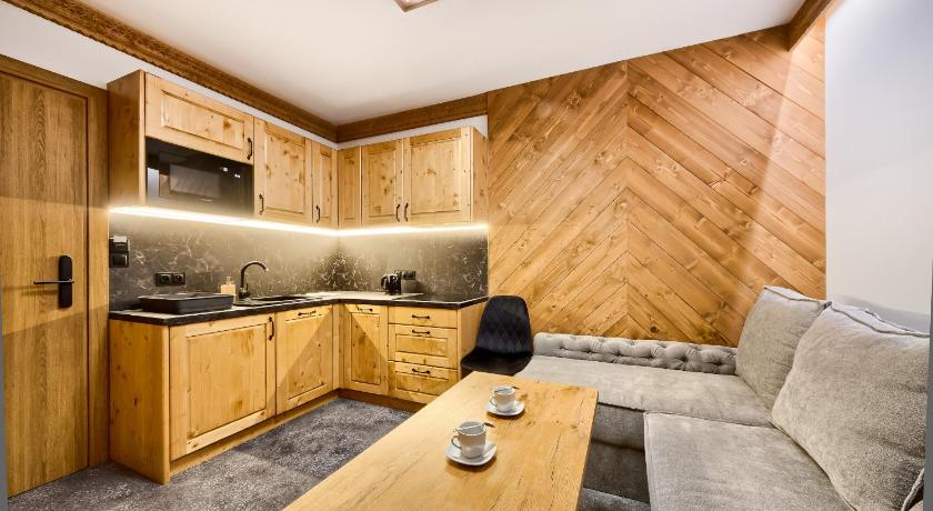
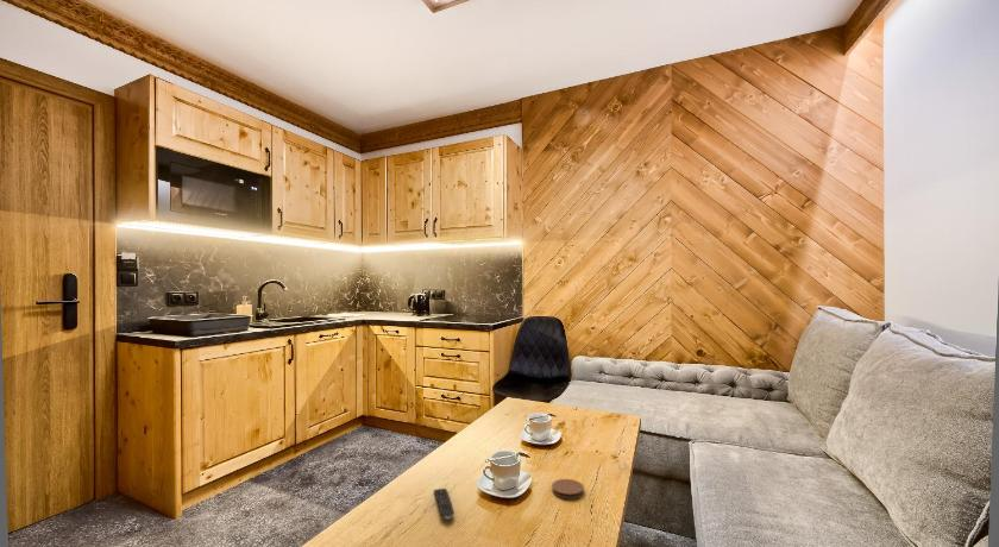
+ coaster [551,478,585,499]
+ remote control [433,488,455,521]
